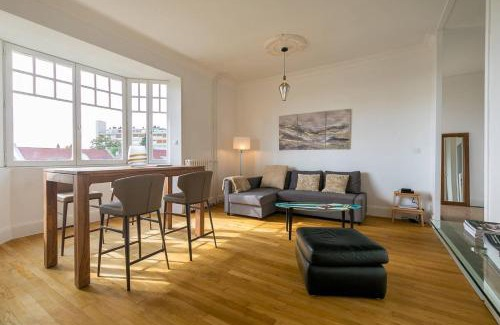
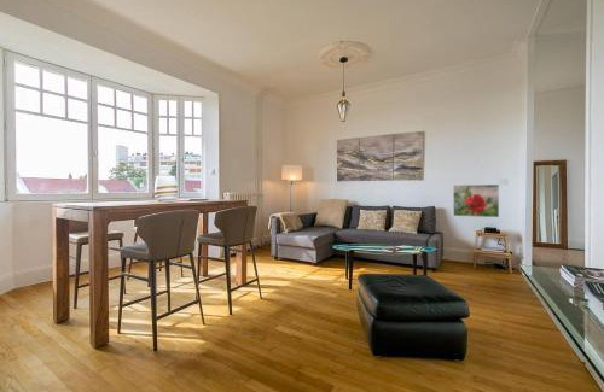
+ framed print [452,183,500,218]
